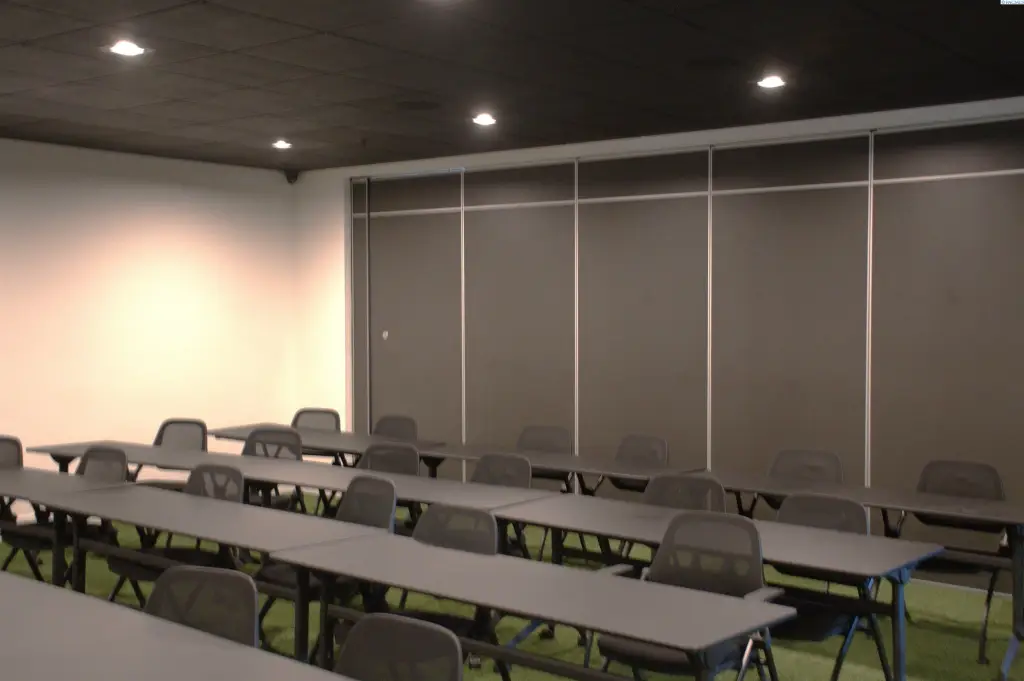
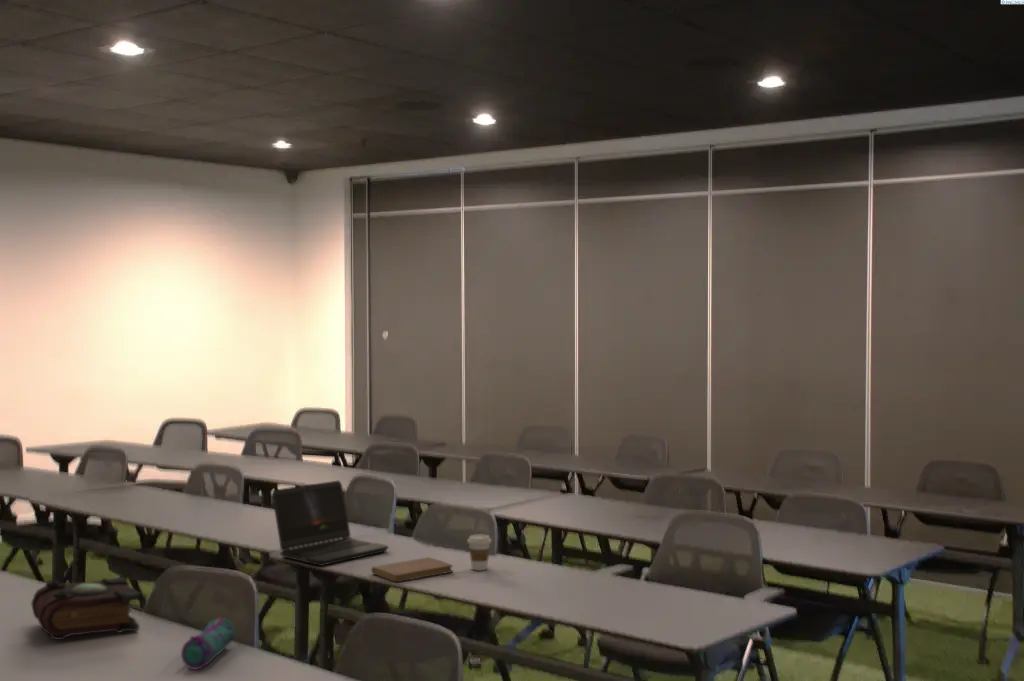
+ pencil case [180,616,236,671]
+ laptop computer [271,480,389,567]
+ book [30,576,142,641]
+ coffee cup [467,533,492,571]
+ notebook [370,556,454,583]
